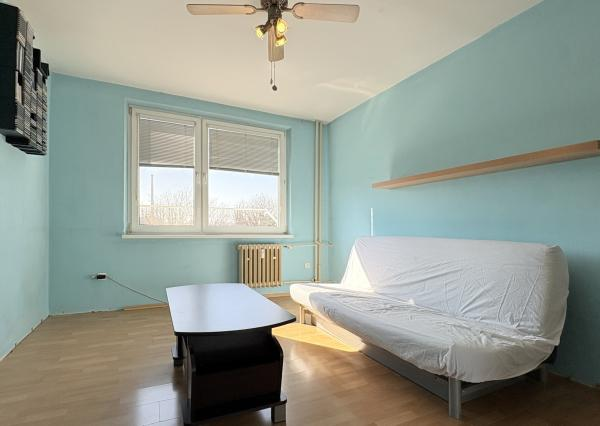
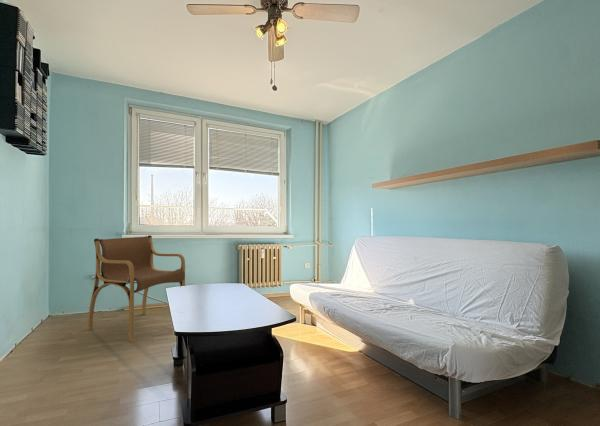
+ armchair [87,234,186,343]
